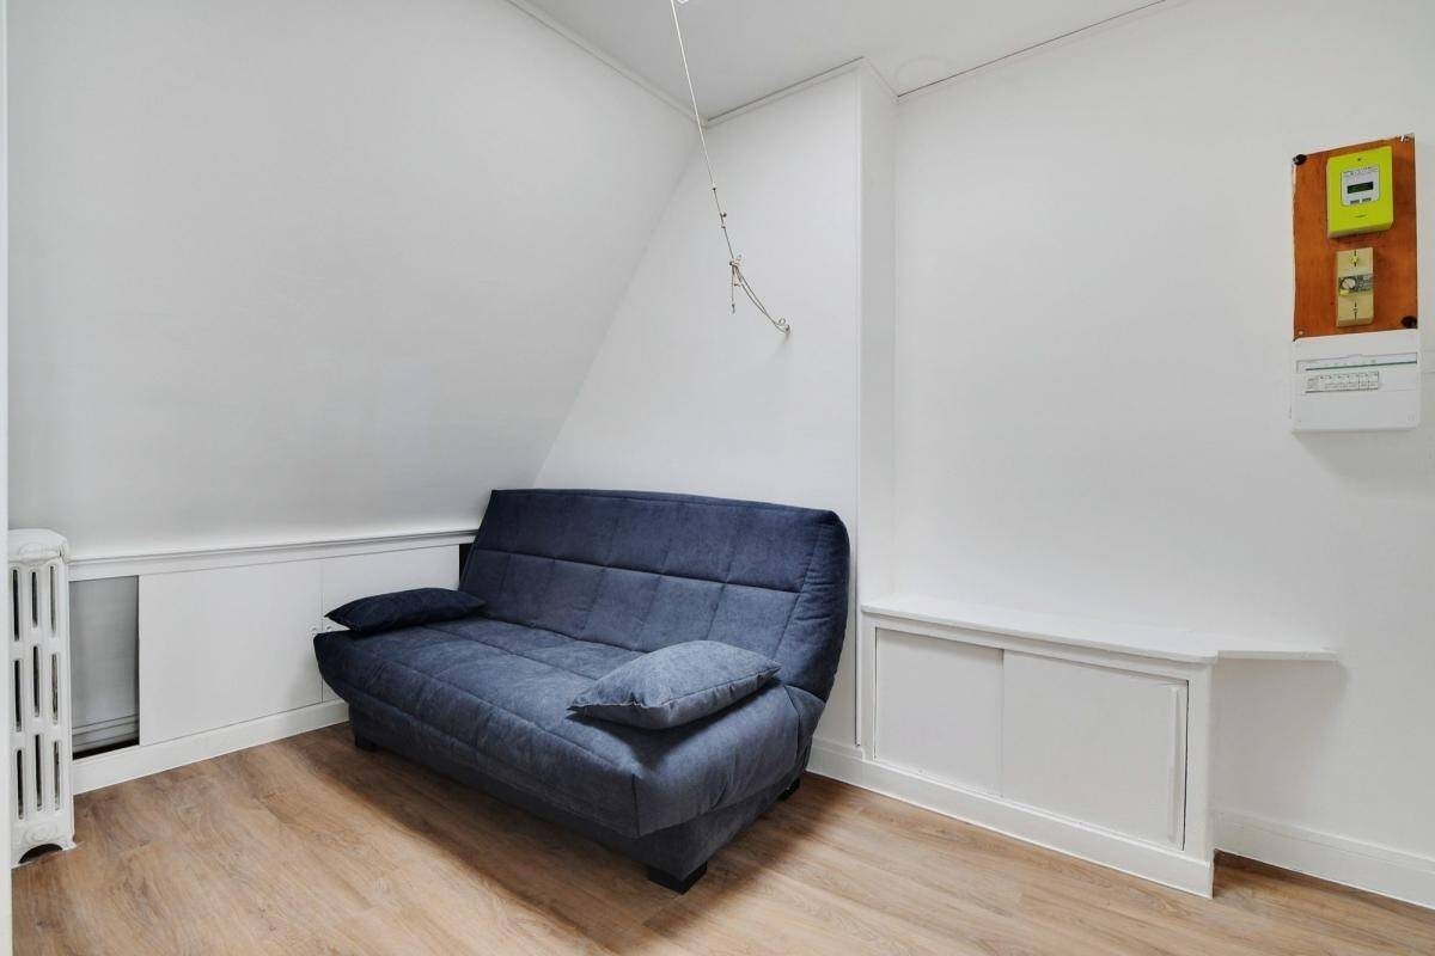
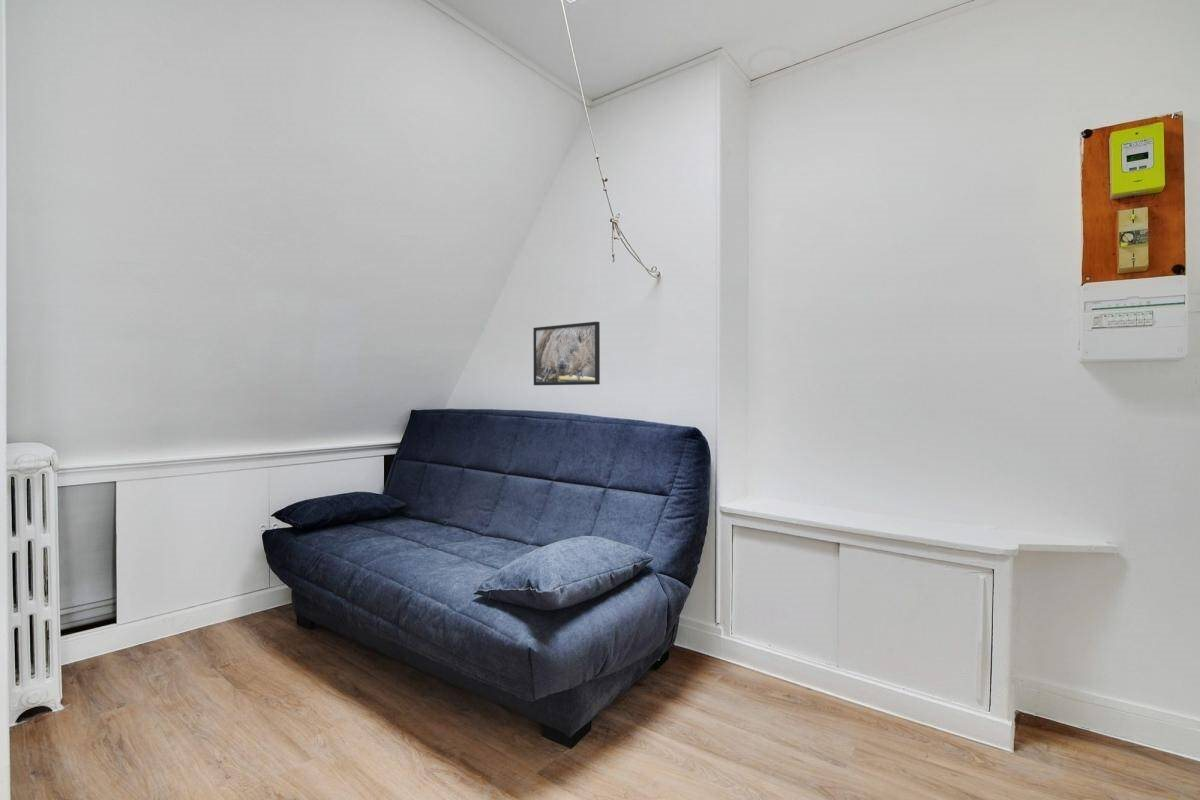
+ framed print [532,321,601,386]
